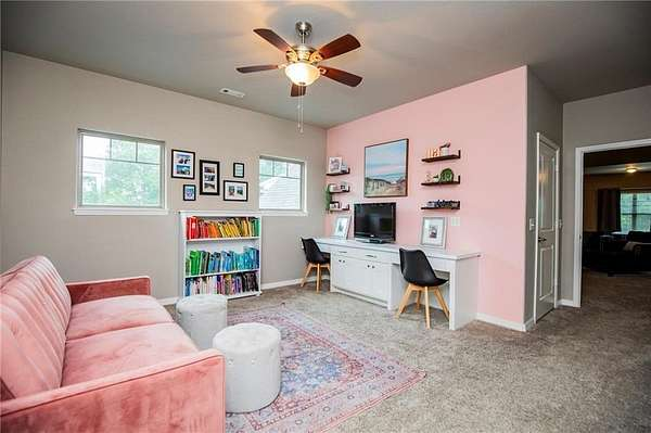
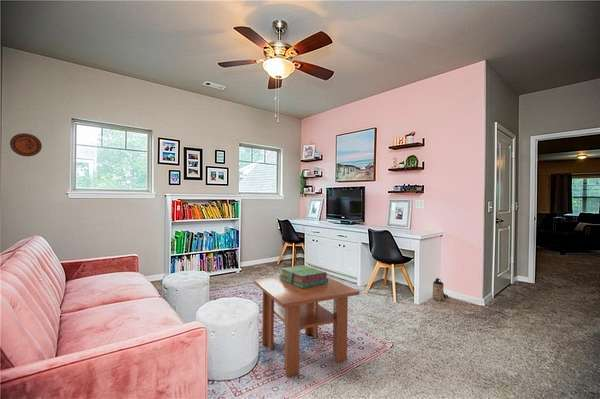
+ stack of books [279,264,328,288]
+ decorative plate [9,132,43,157]
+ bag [431,277,449,302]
+ coffee table [252,276,360,378]
